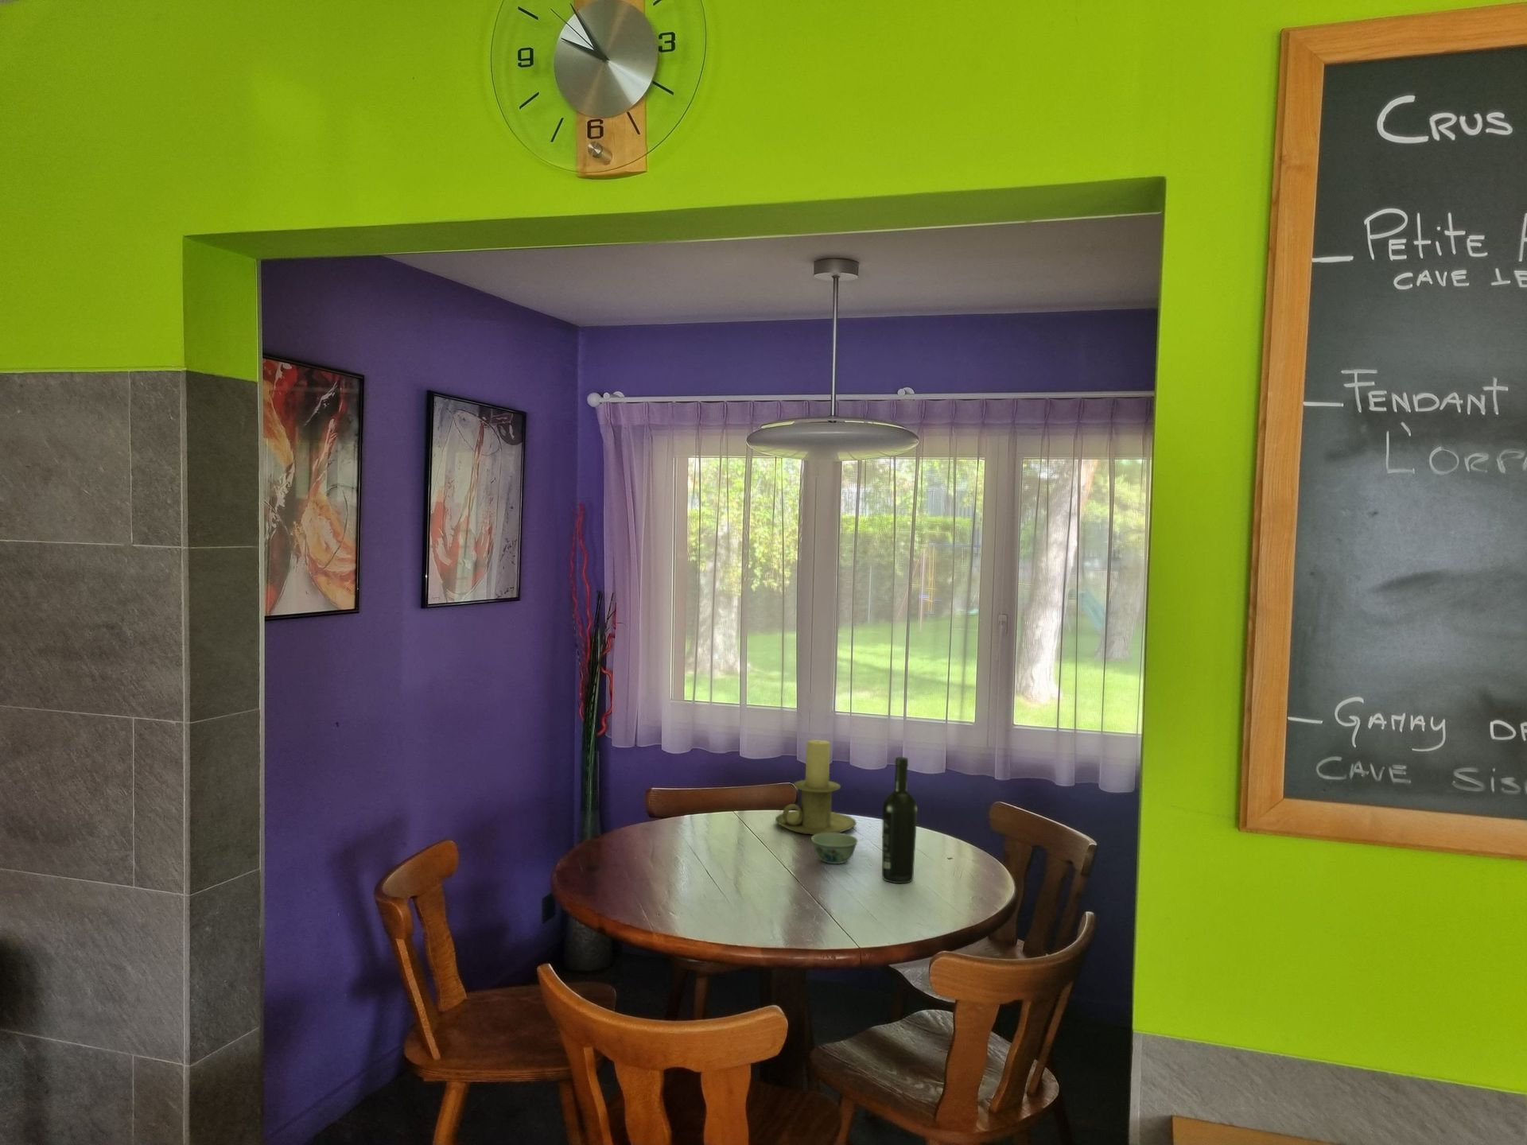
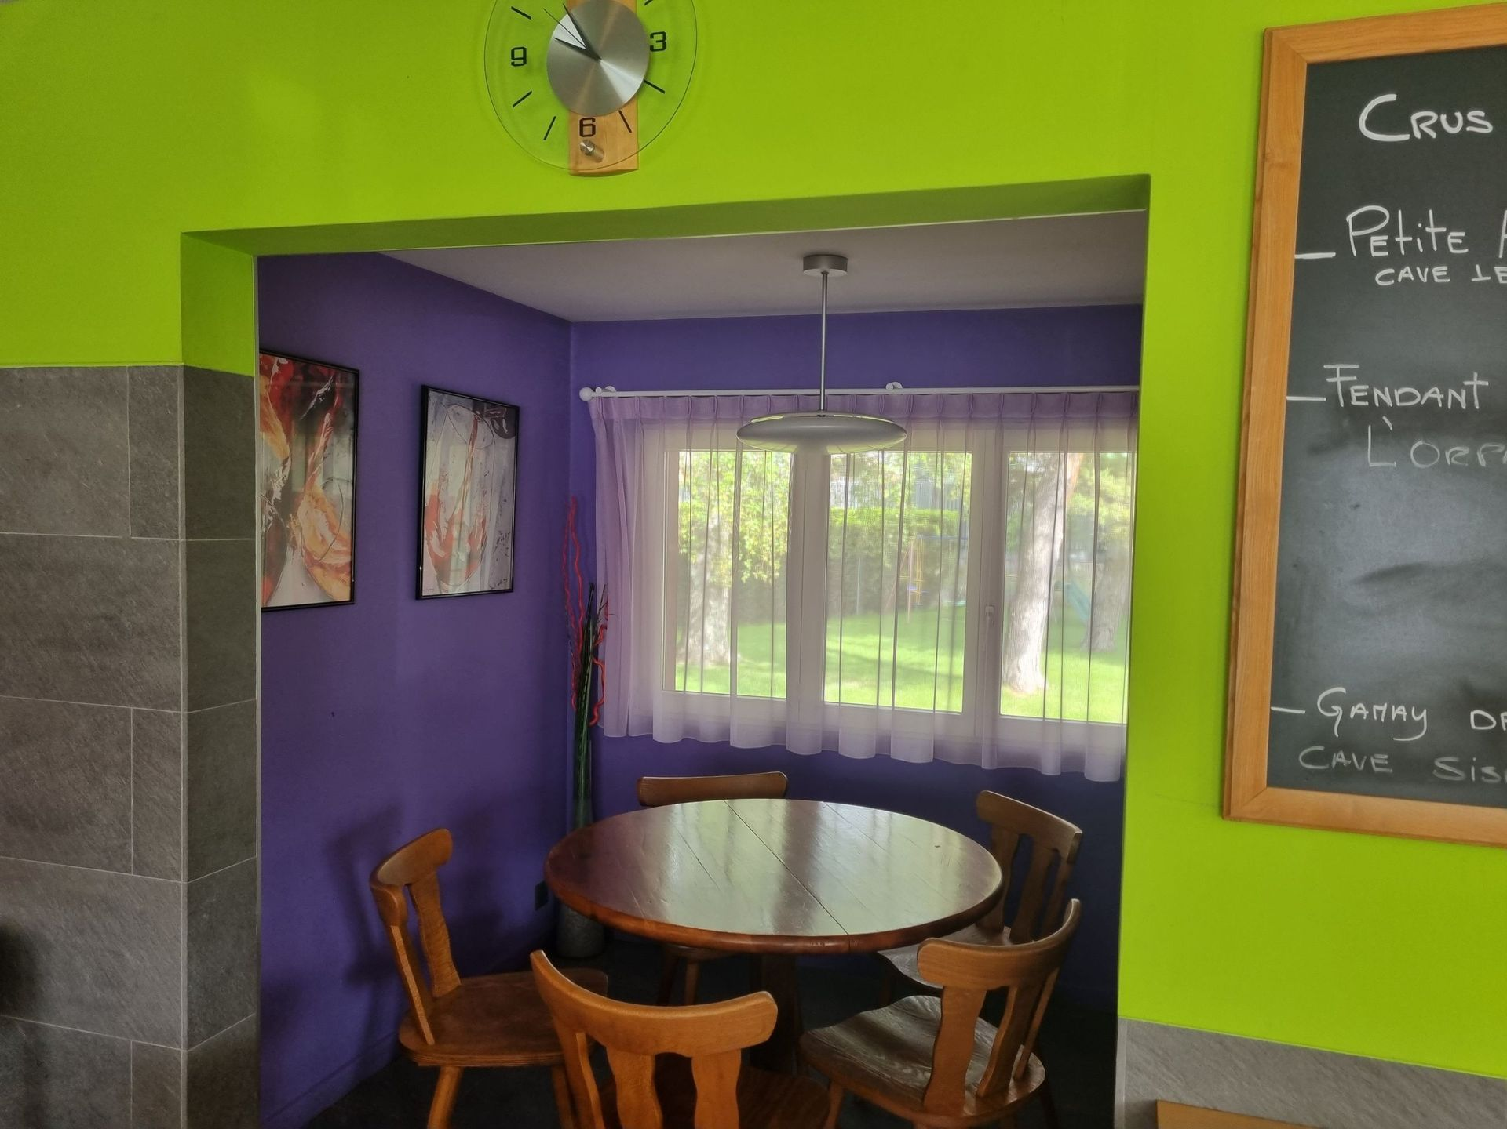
- candle holder [774,738,857,836]
- bowl [810,832,858,865]
- wine bottle [881,757,919,884]
